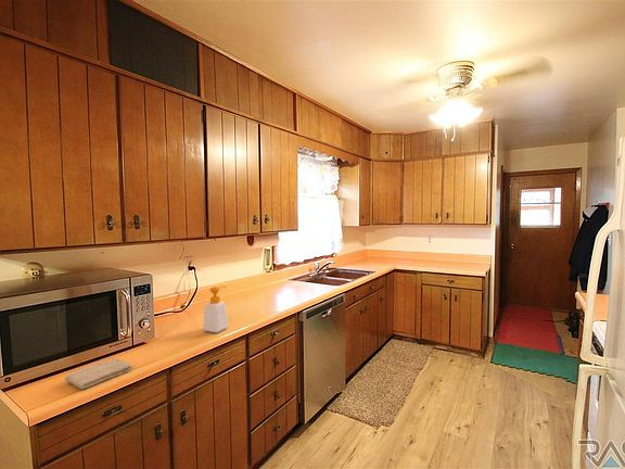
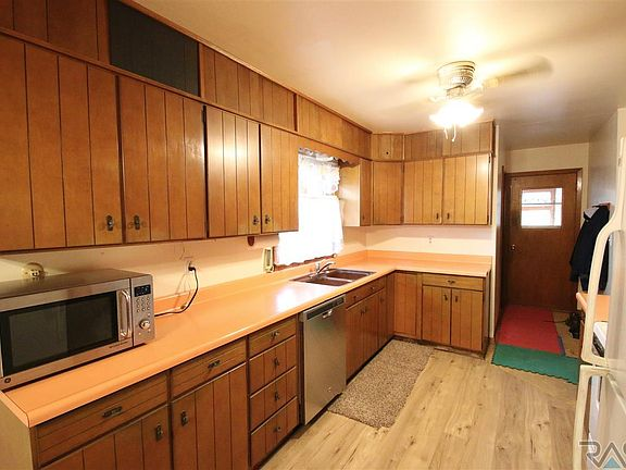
- soap bottle [202,286,229,333]
- washcloth [64,357,132,390]
